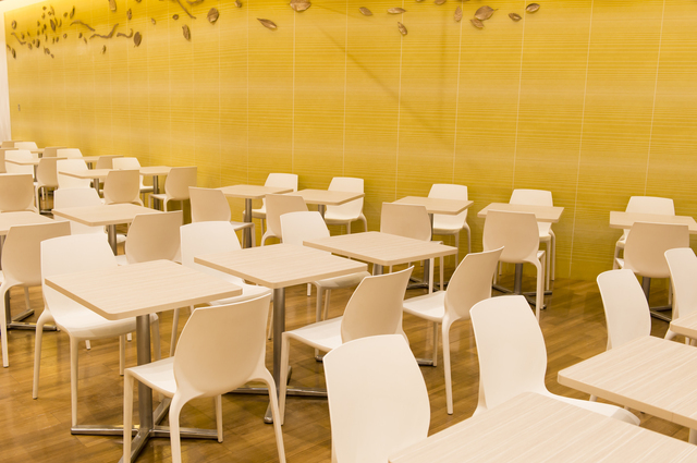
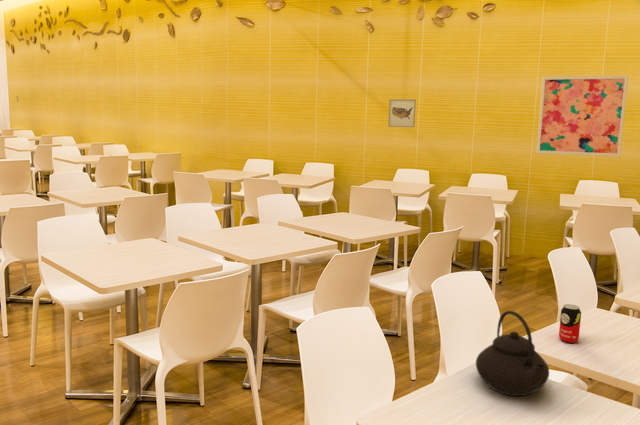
+ wall art [536,75,629,158]
+ beverage can [558,303,582,344]
+ teapot [475,310,550,397]
+ wall art [387,99,417,128]
